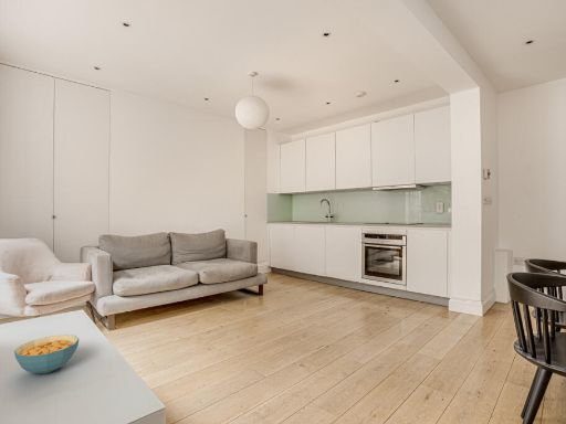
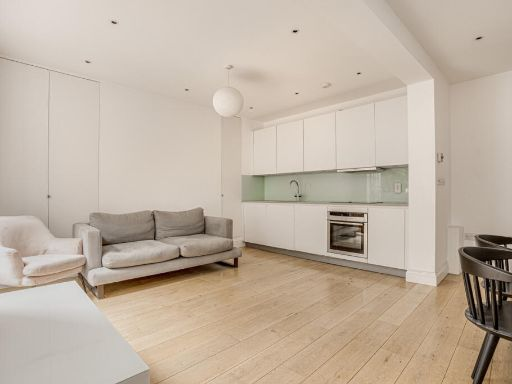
- cereal bowl [13,333,80,374]
